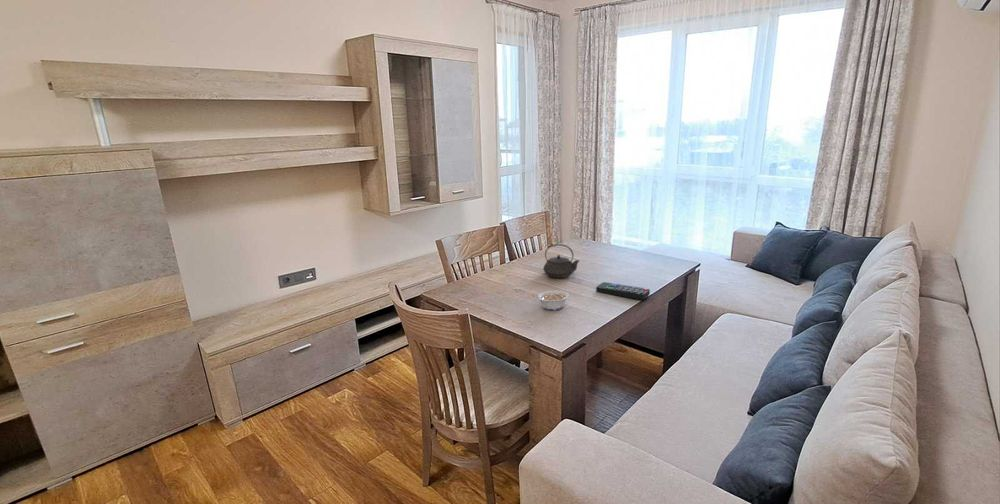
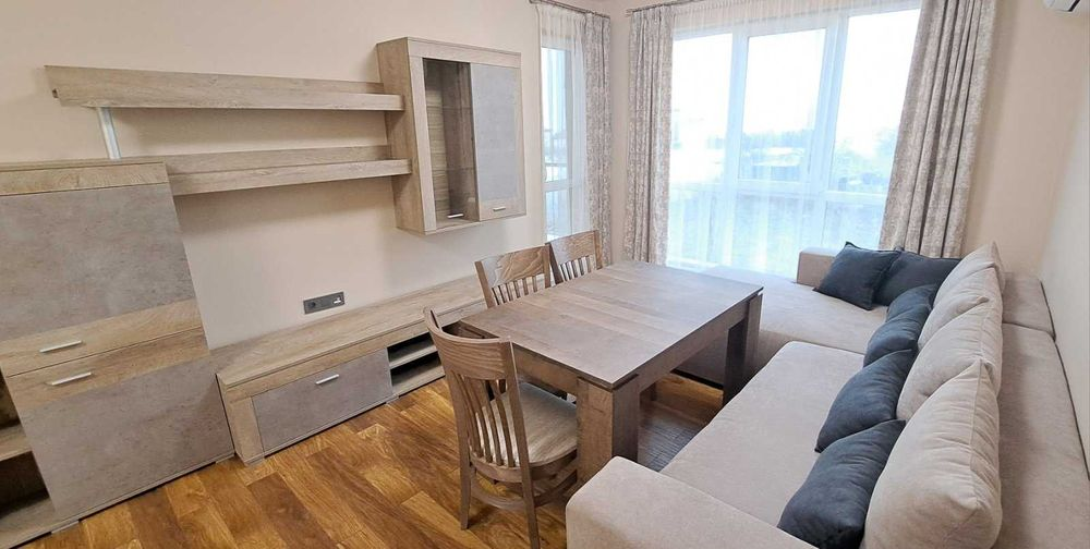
- legume [530,290,569,311]
- remote control [595,281,651,300]
- teapot [542,243,581,279]
